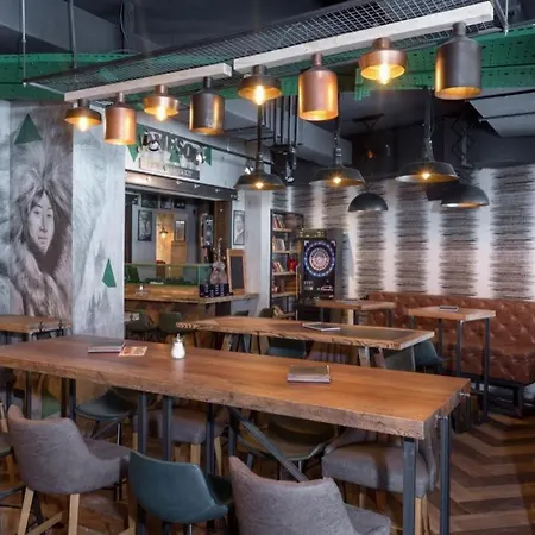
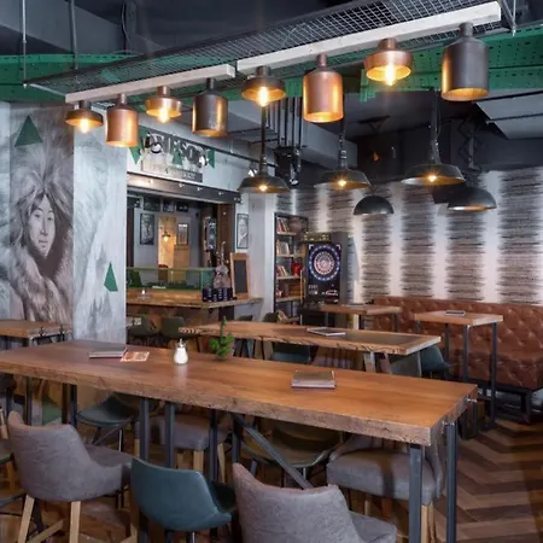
+ banana bunch [208,316,237,360]
